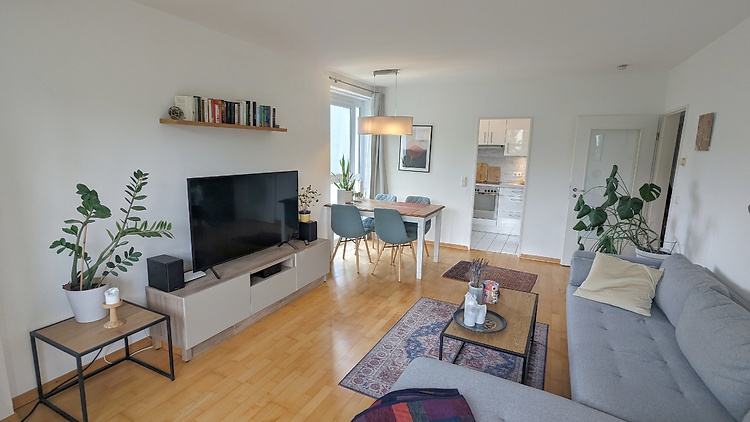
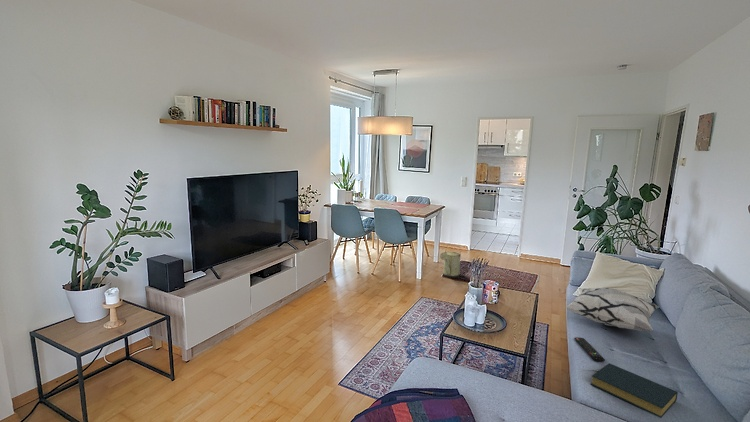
+ remote control [573,336,606,363]
+ hardback book [590,362,679,419]
+ decorative pillow [565,287,660,332]
+ watering can [439,244,462,279]
